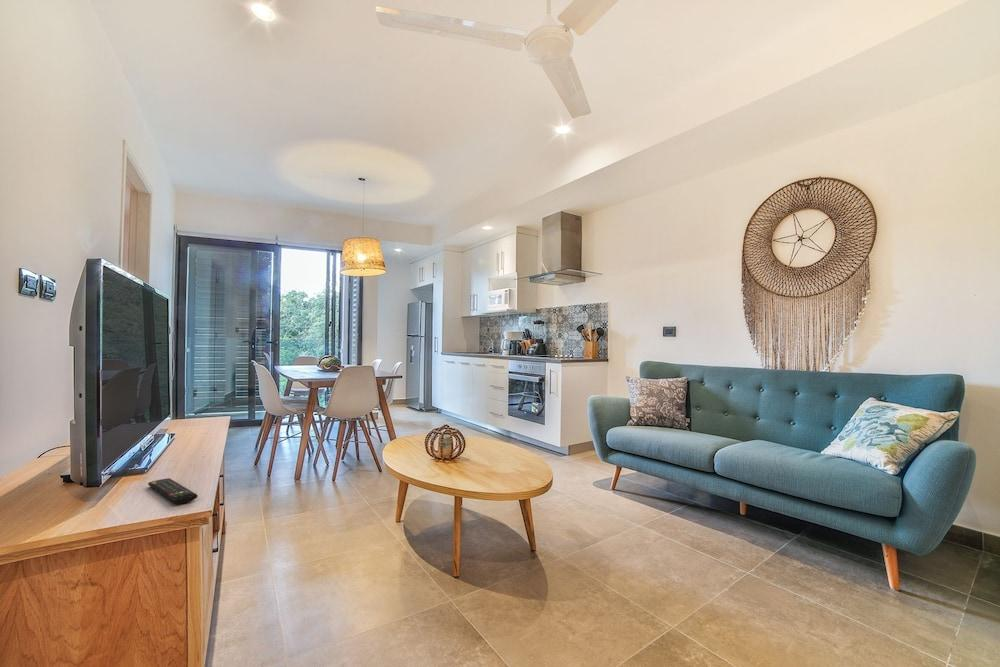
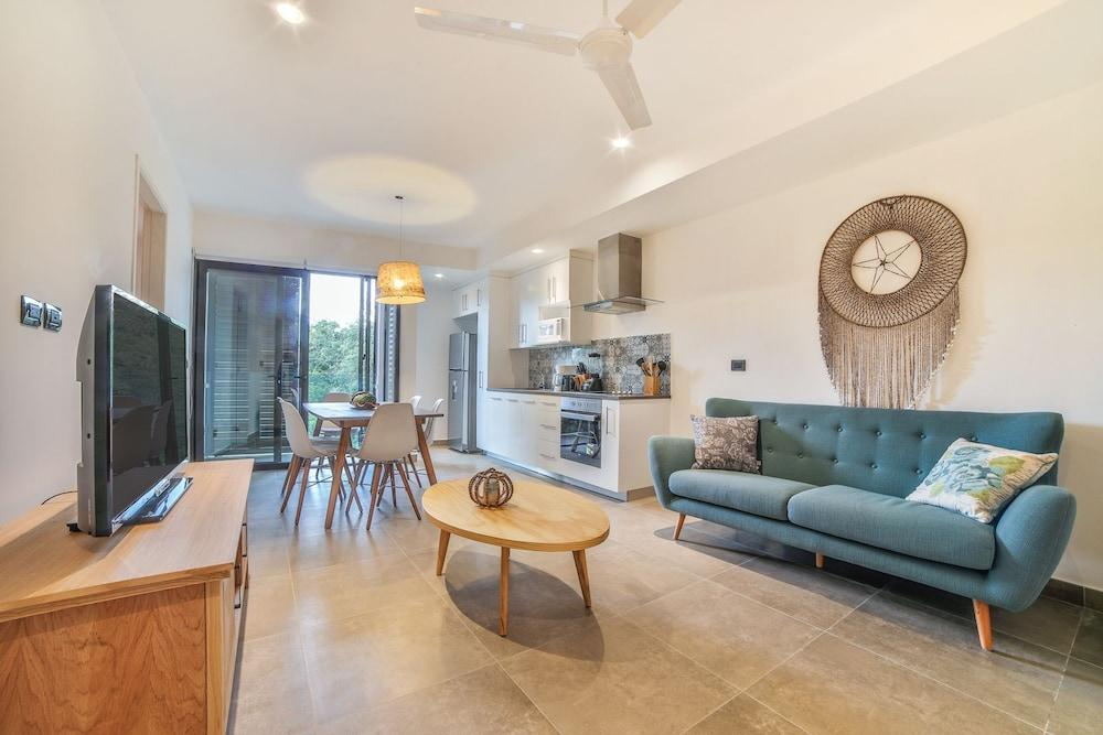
- remote control [147,477,198,505]
